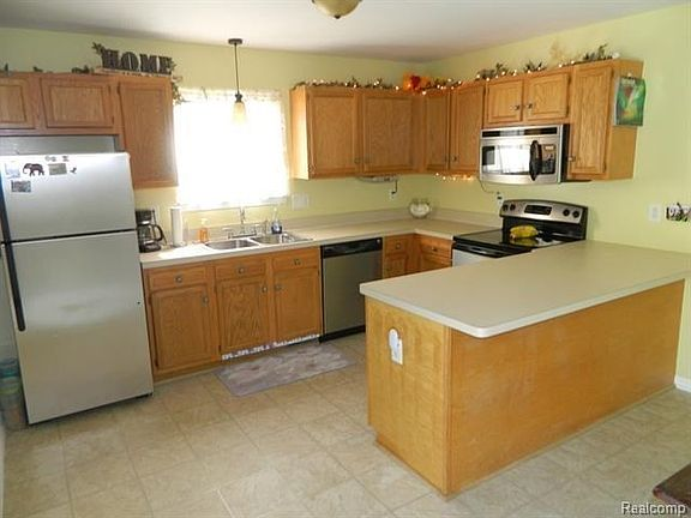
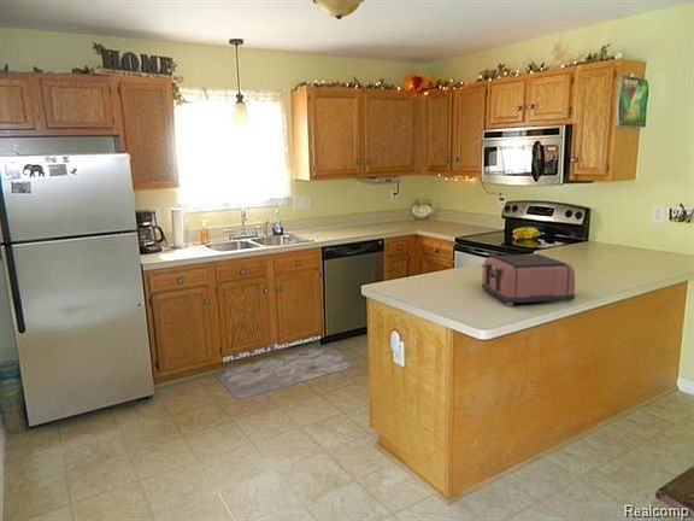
+ toaster [481,253,576,306]
